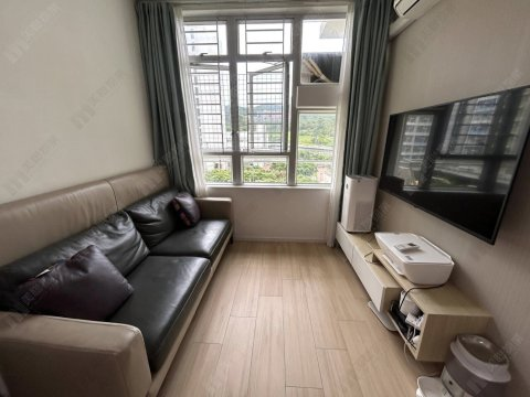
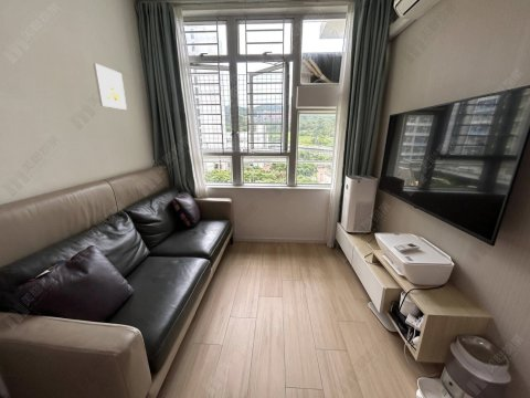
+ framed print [92,62,128,111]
